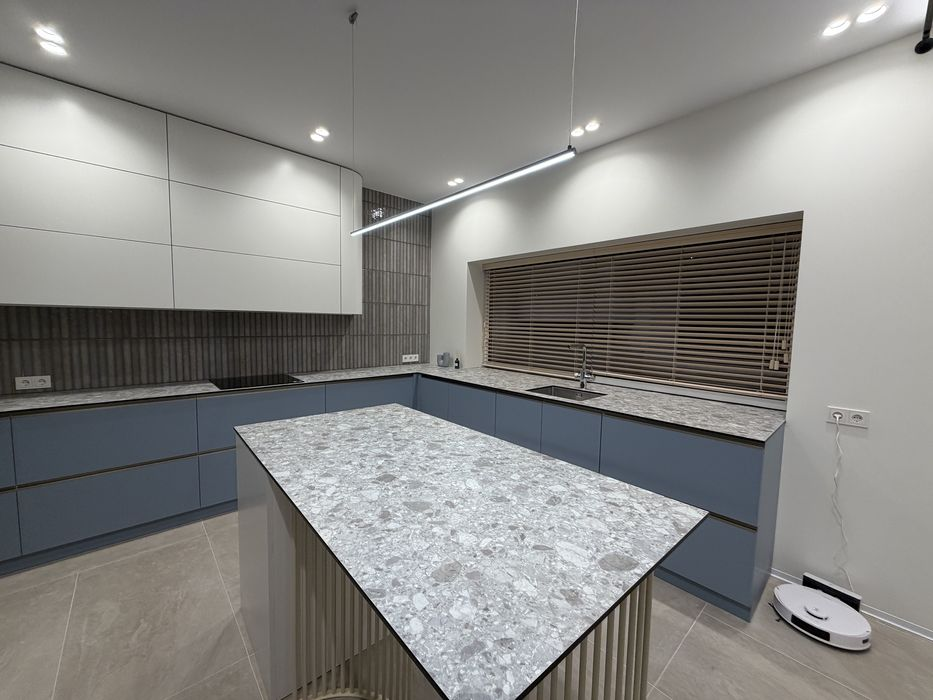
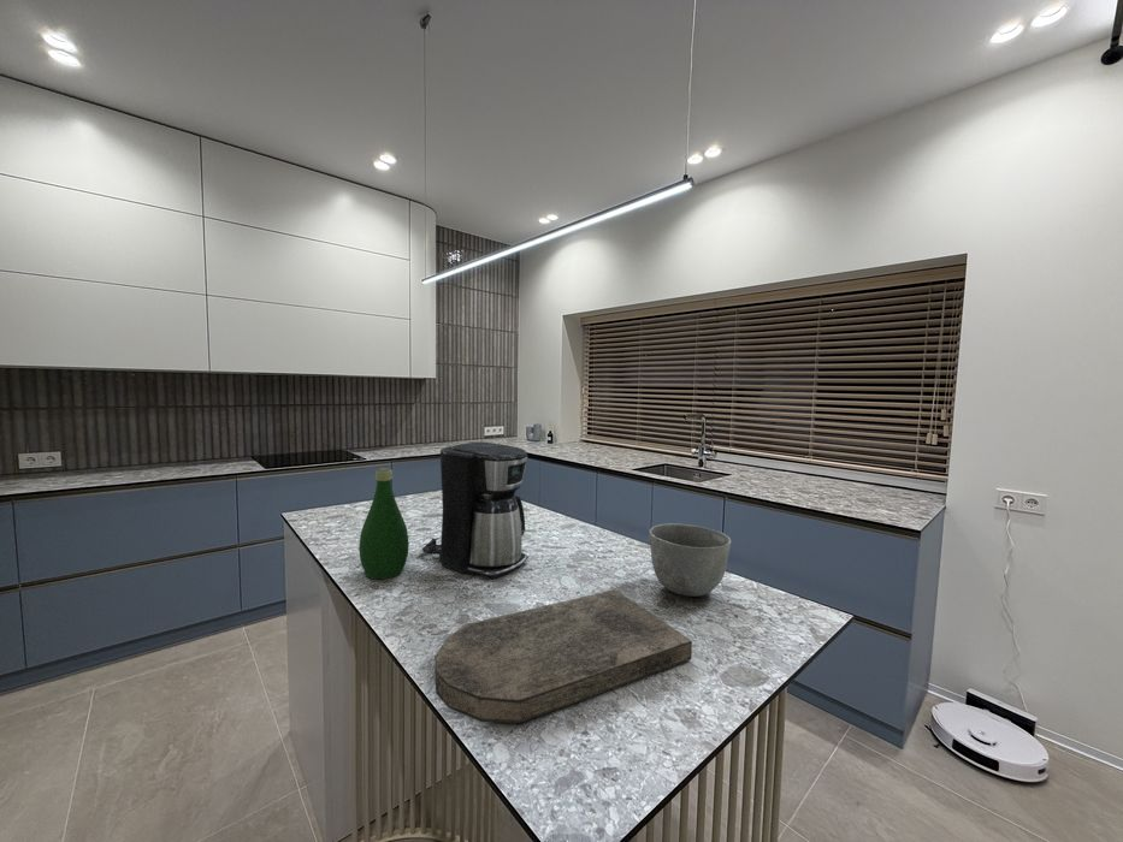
+ cutting board [433,588,693,724]
+ bowl [649,522,732,598]
+ coffee maker [421,440,530,579]
+ bottle [357,467,410,580]
